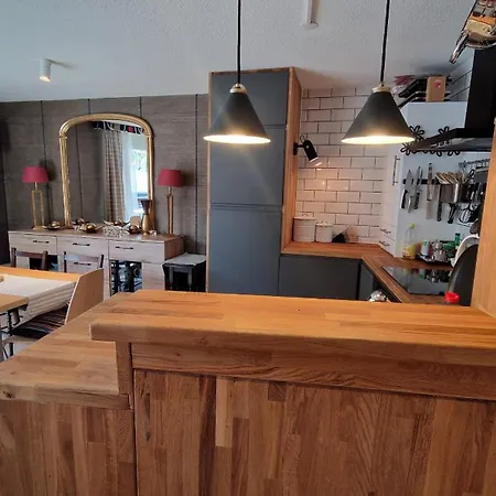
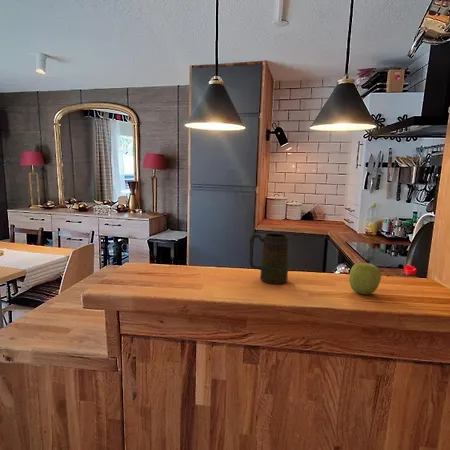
+ mug [248,232,289,285]
+ apple [348,262,382,295]
